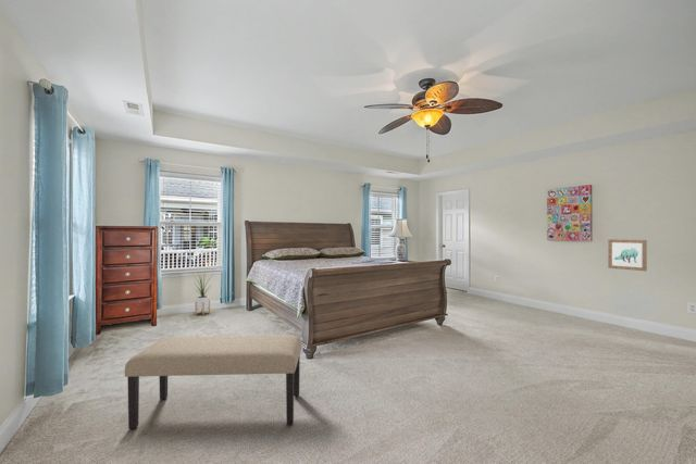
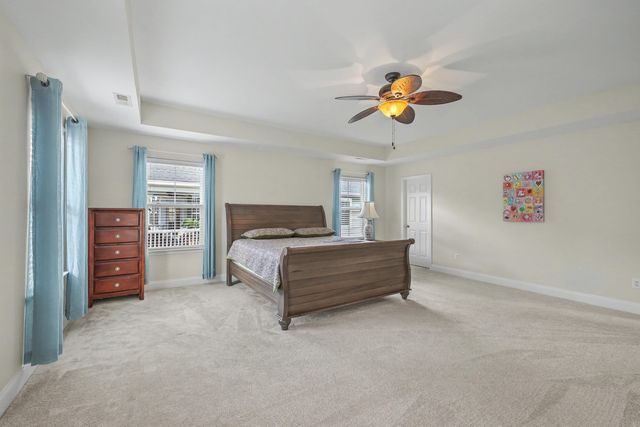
- wall art [607,238,648,272]
- house plant [190,272,215,316]
- bench [124,335,302,430]
